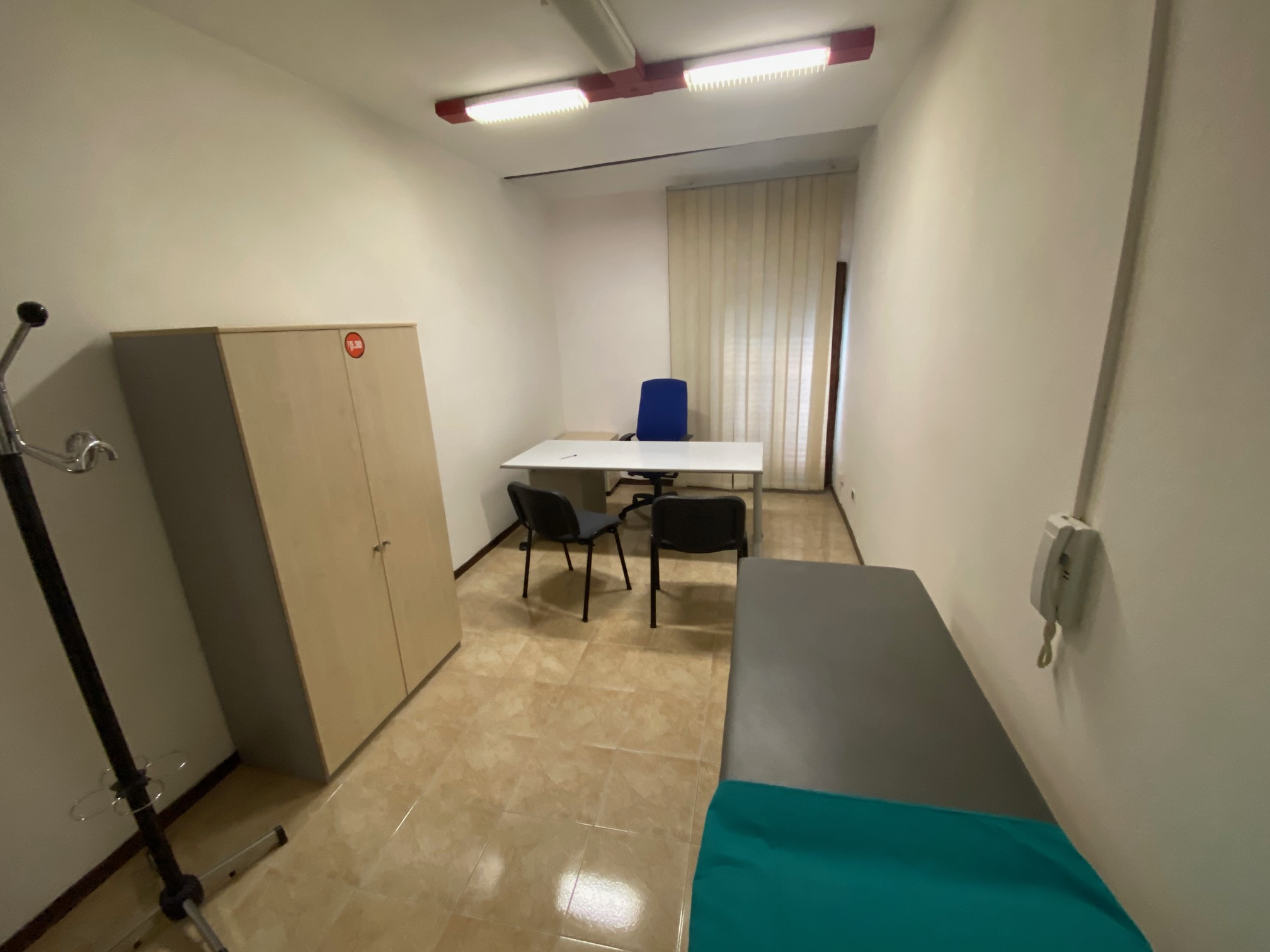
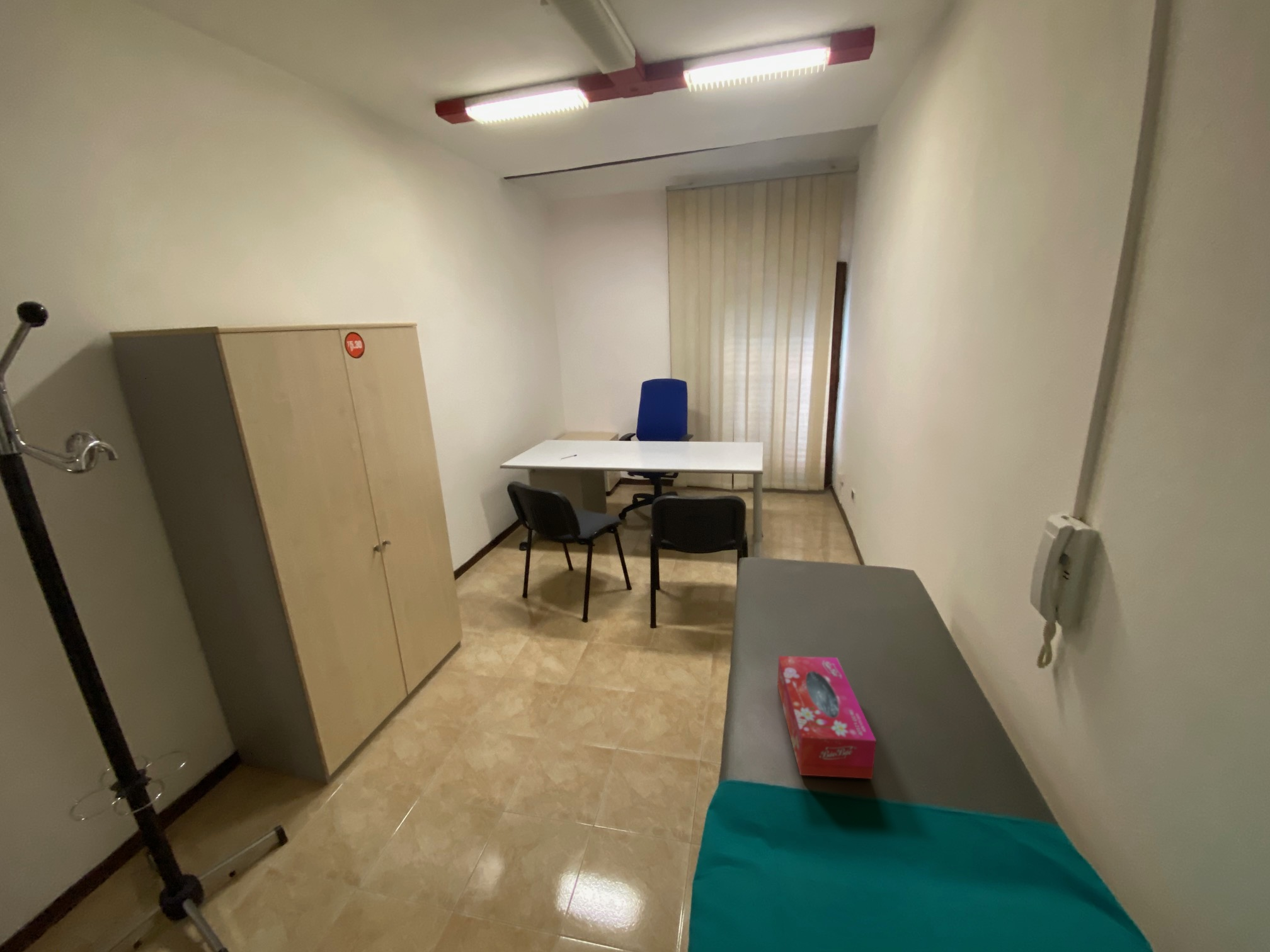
+ tissue box [777,655,877,779]
